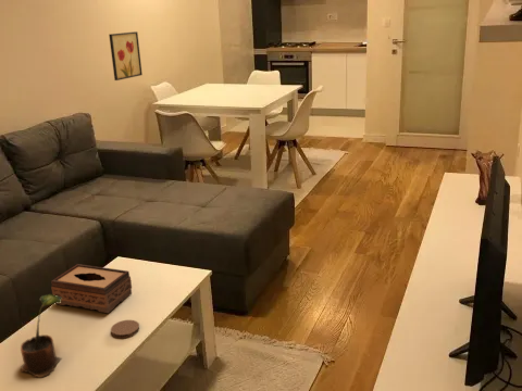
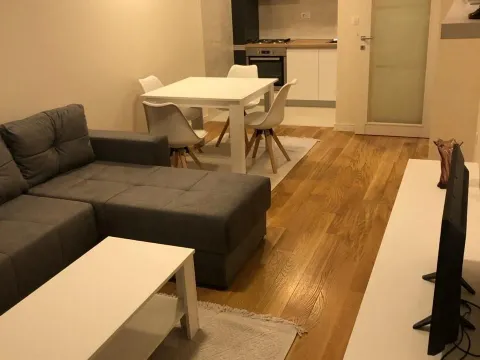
- wall art [108,30,144,81]
- coaster [110,319,140,339]
- tissue box [50,263,133,314]
- potted plant [20,293,63,378]
